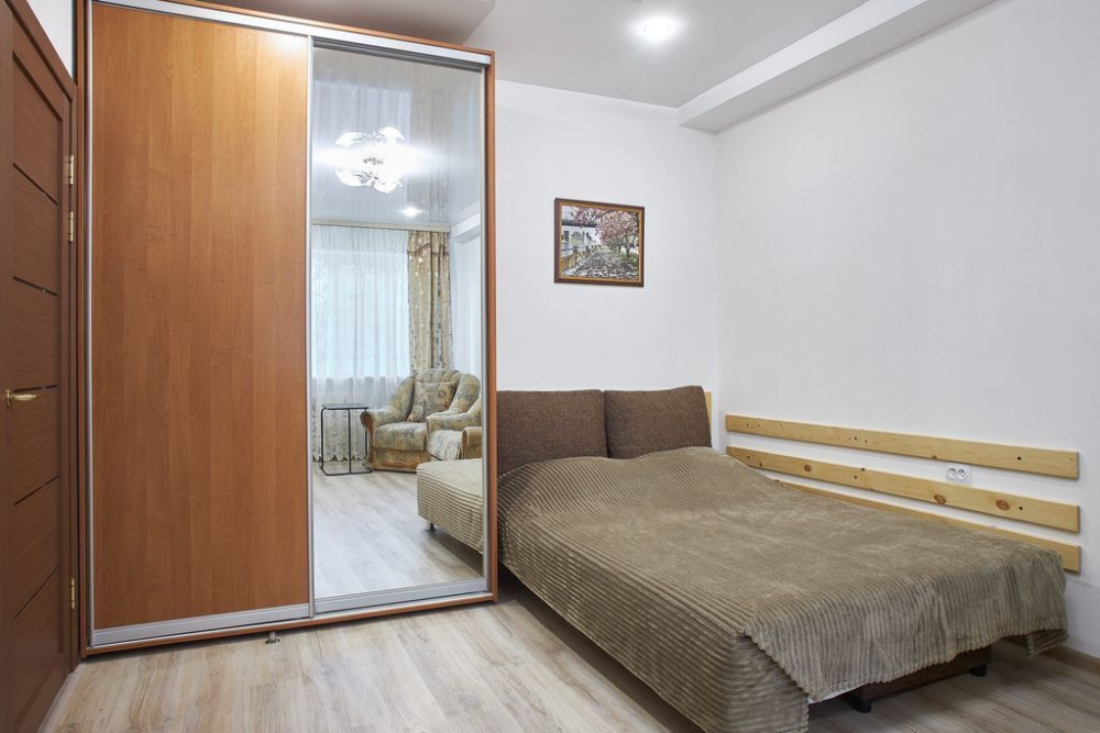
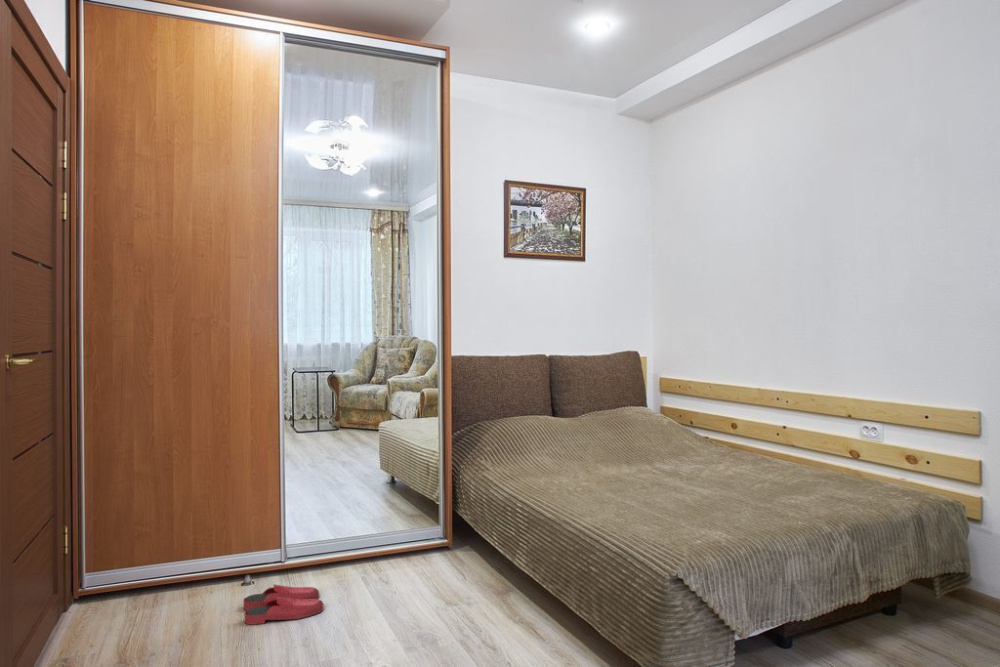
+ slippers [242,584,324,626]
